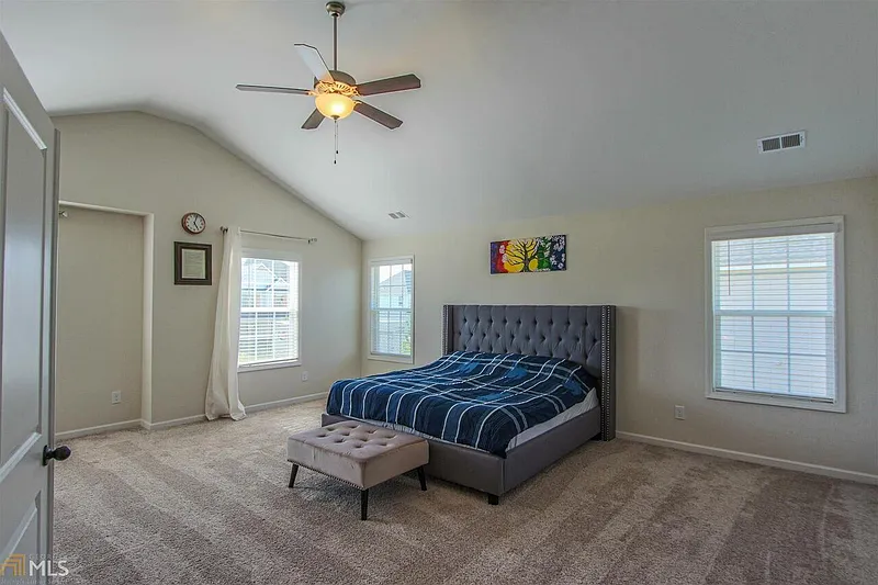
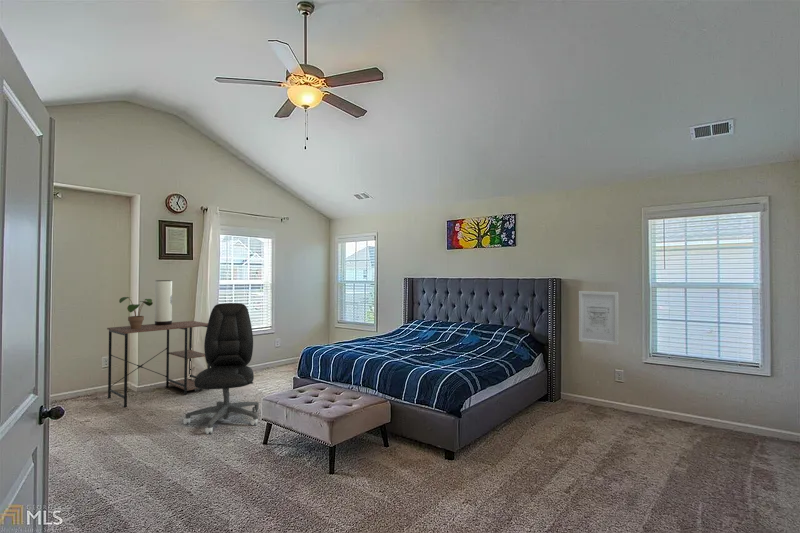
+ potted plant [118,296,154,329]
+ office chair [183,302,260,435]
+ table lamp [154,279,173,325]
+ desk [106,320,210,408]
+ wall art [578,290,619,346]
